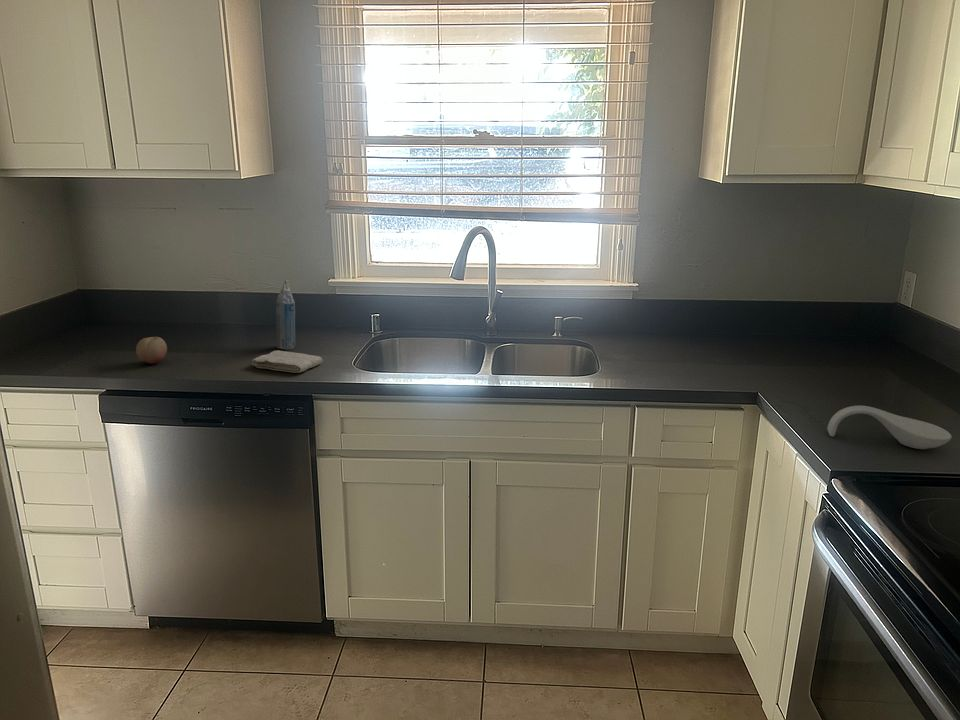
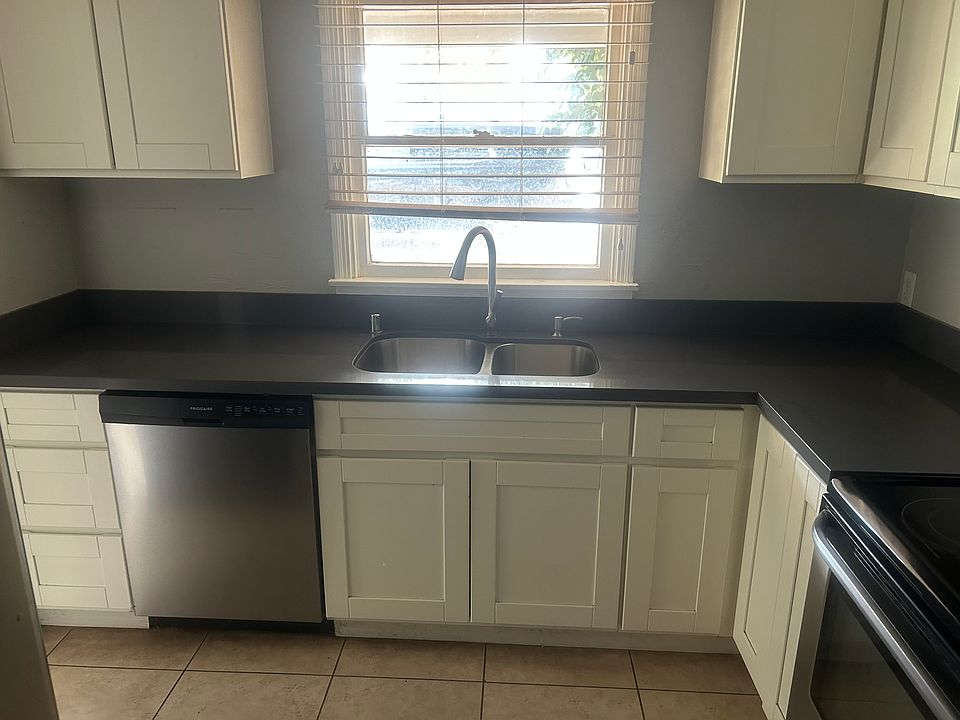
- aerosol can [275,279,296,351]
- washcloth [251,349,324,374]
- spoon rest [826,405,952,450]
- fruit [135,336,168,365]
